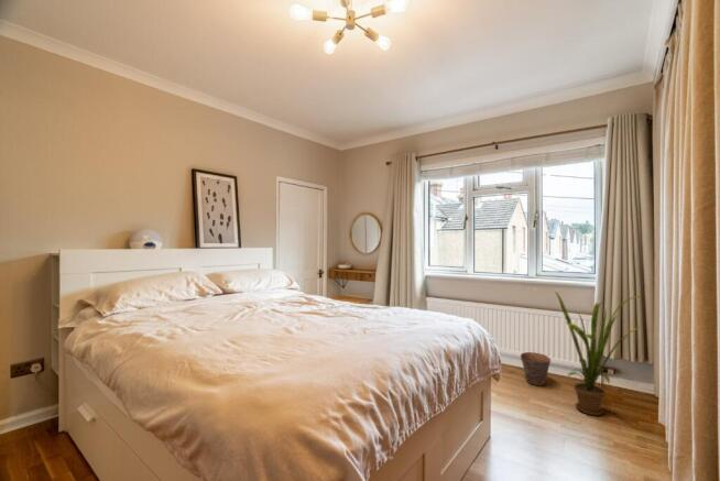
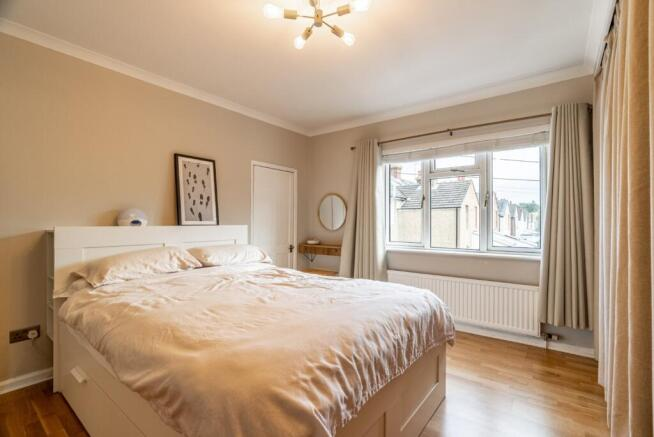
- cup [520,351,552,387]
- house plant [554,291,643,416]
